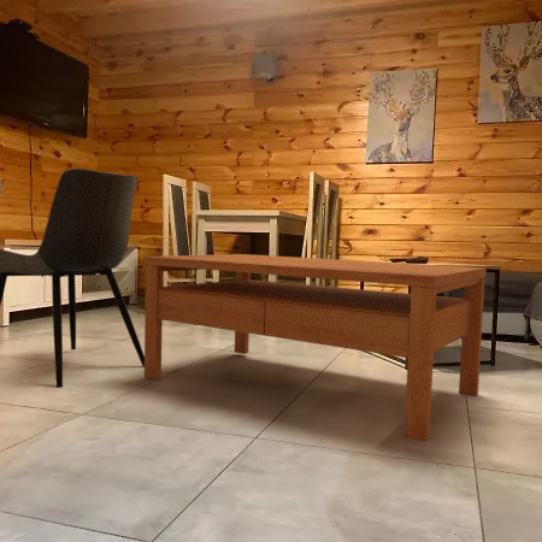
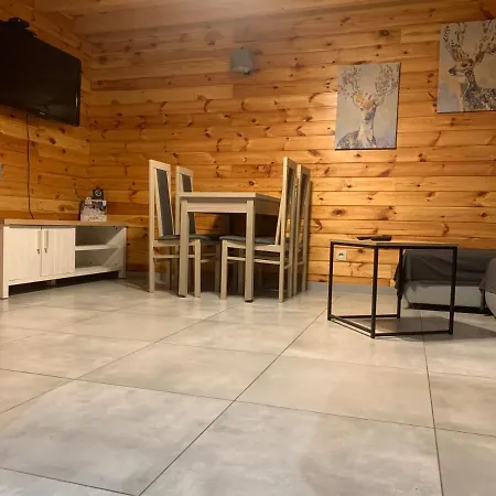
- coffee table [143,253,488,443]
- dining chair [0,167,145,388]
